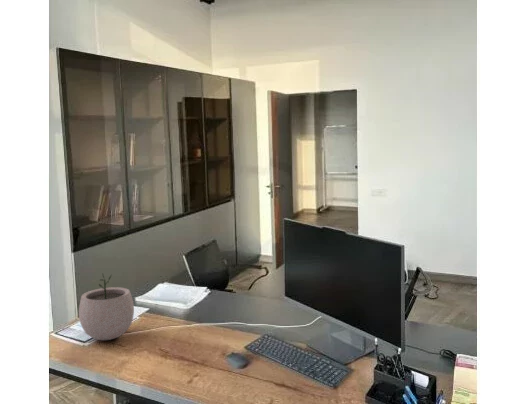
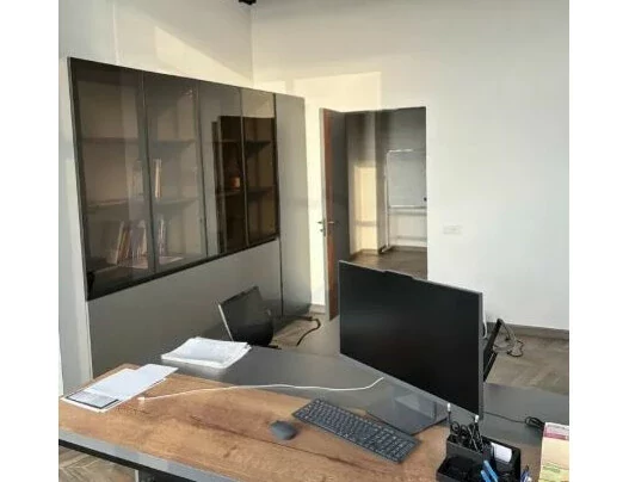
- plant pot [78,273,135,341]
